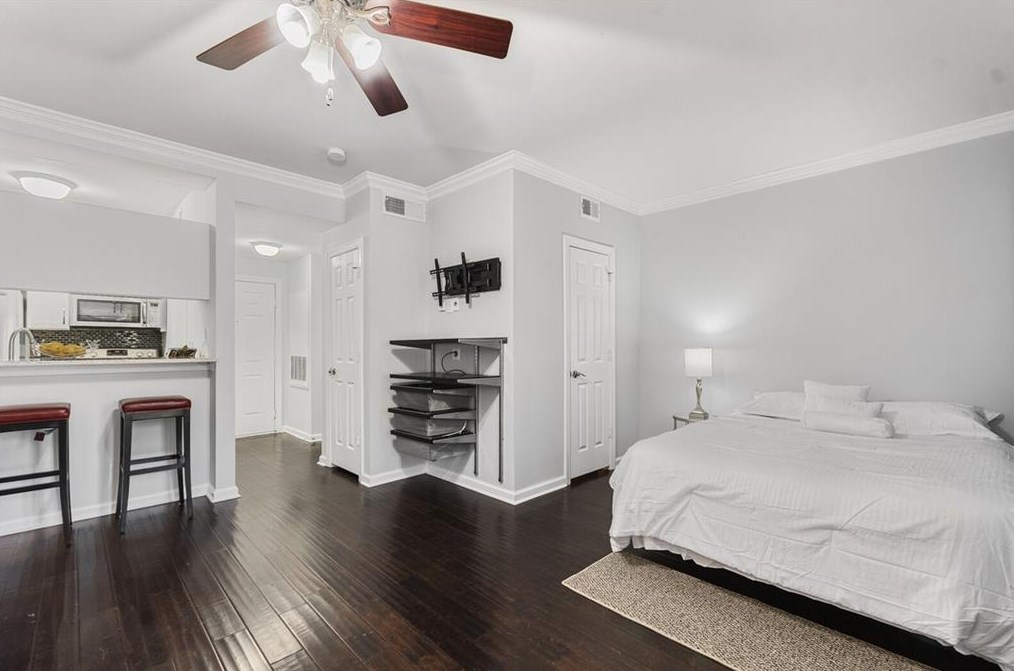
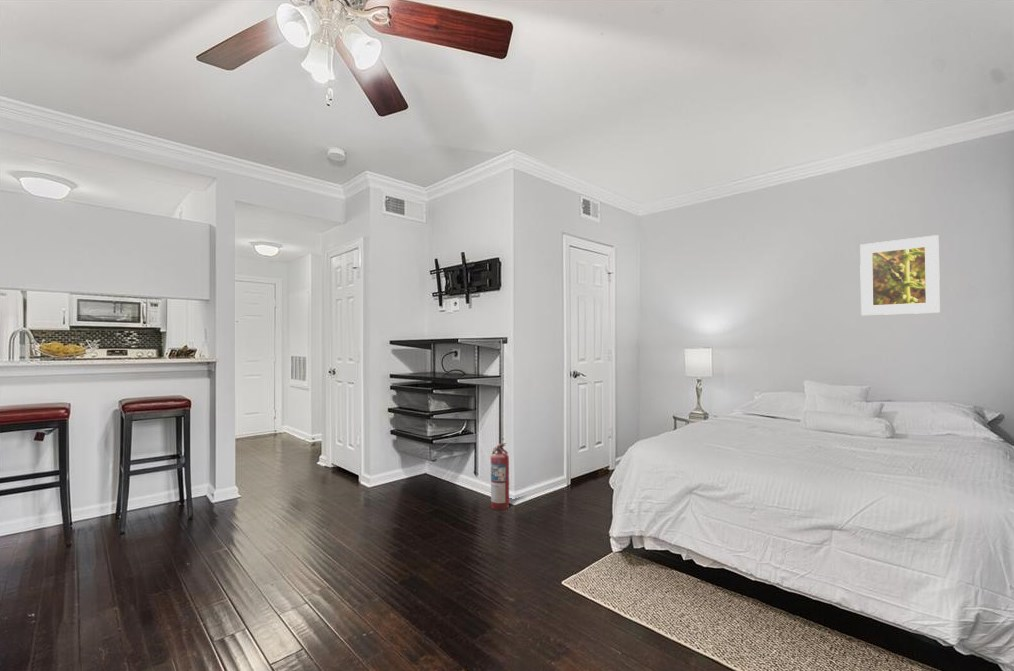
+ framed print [859,234,941,316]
+ fire extinguisher [490,442,510,511]
